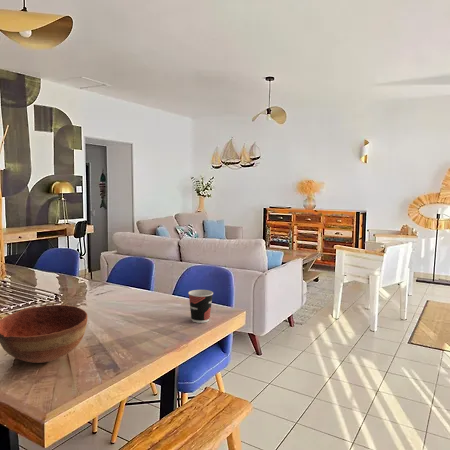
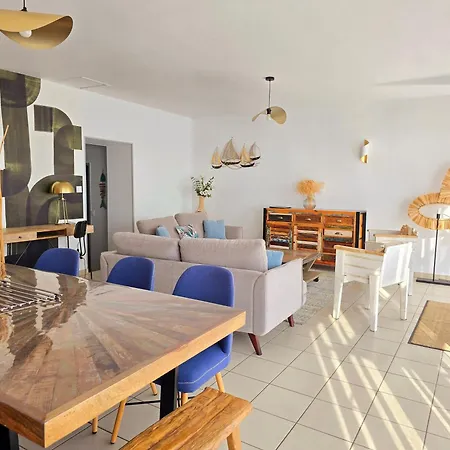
- bowl [0,304,89,364]
- cup [187,289,214,324]
